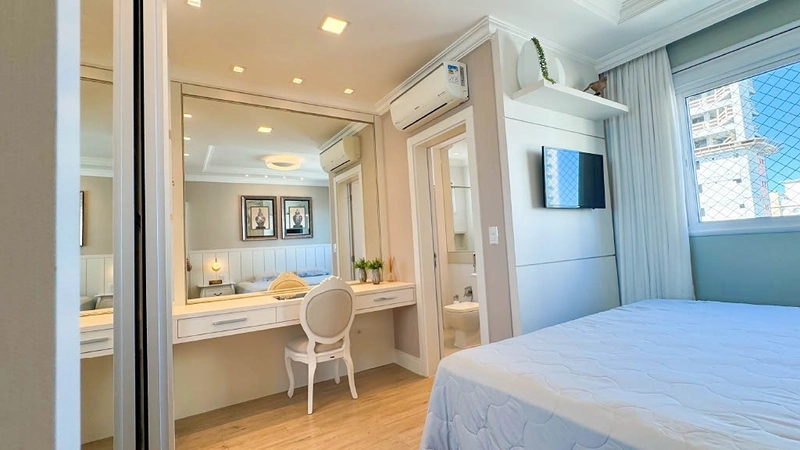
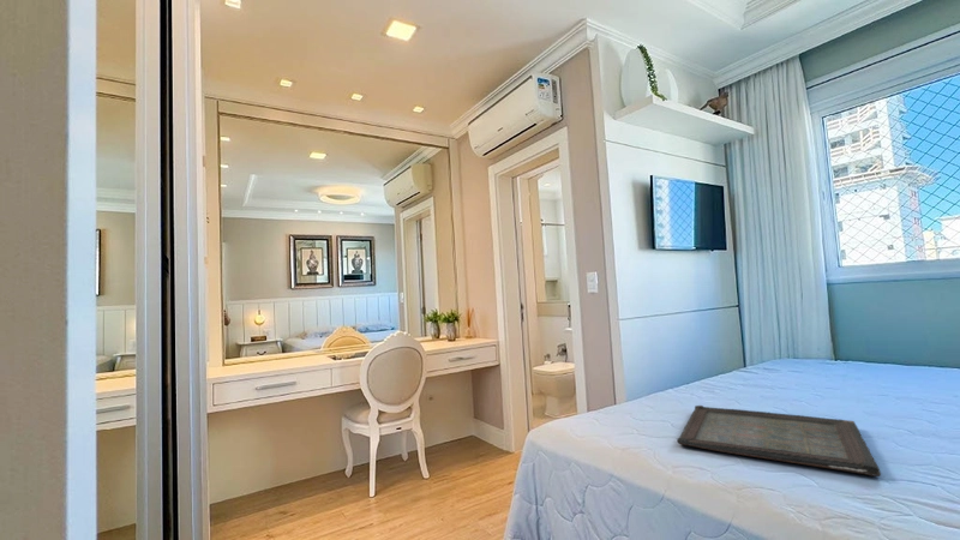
+ serving tray [677,404,882,478]
